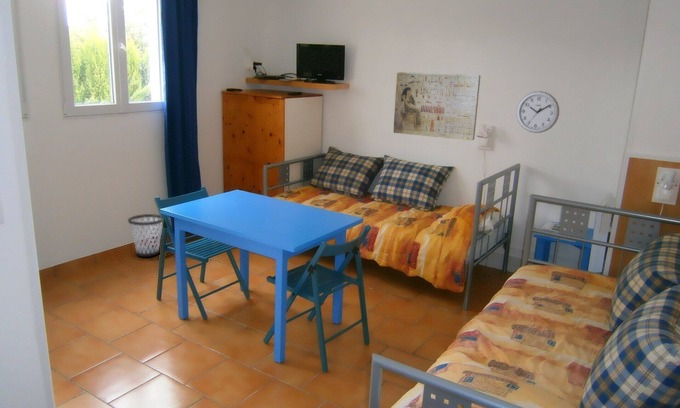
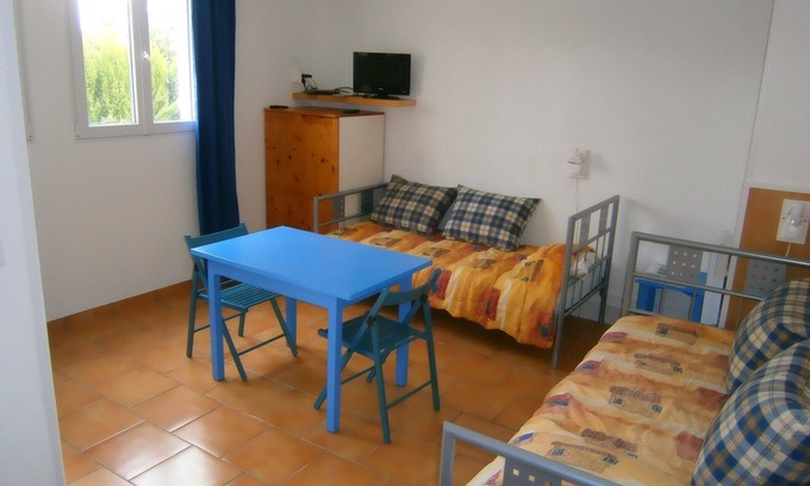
- wastebasket [127,213,163,258]
- stone relief [393,71,481,141]
- wall clock [515,90,560,134]
